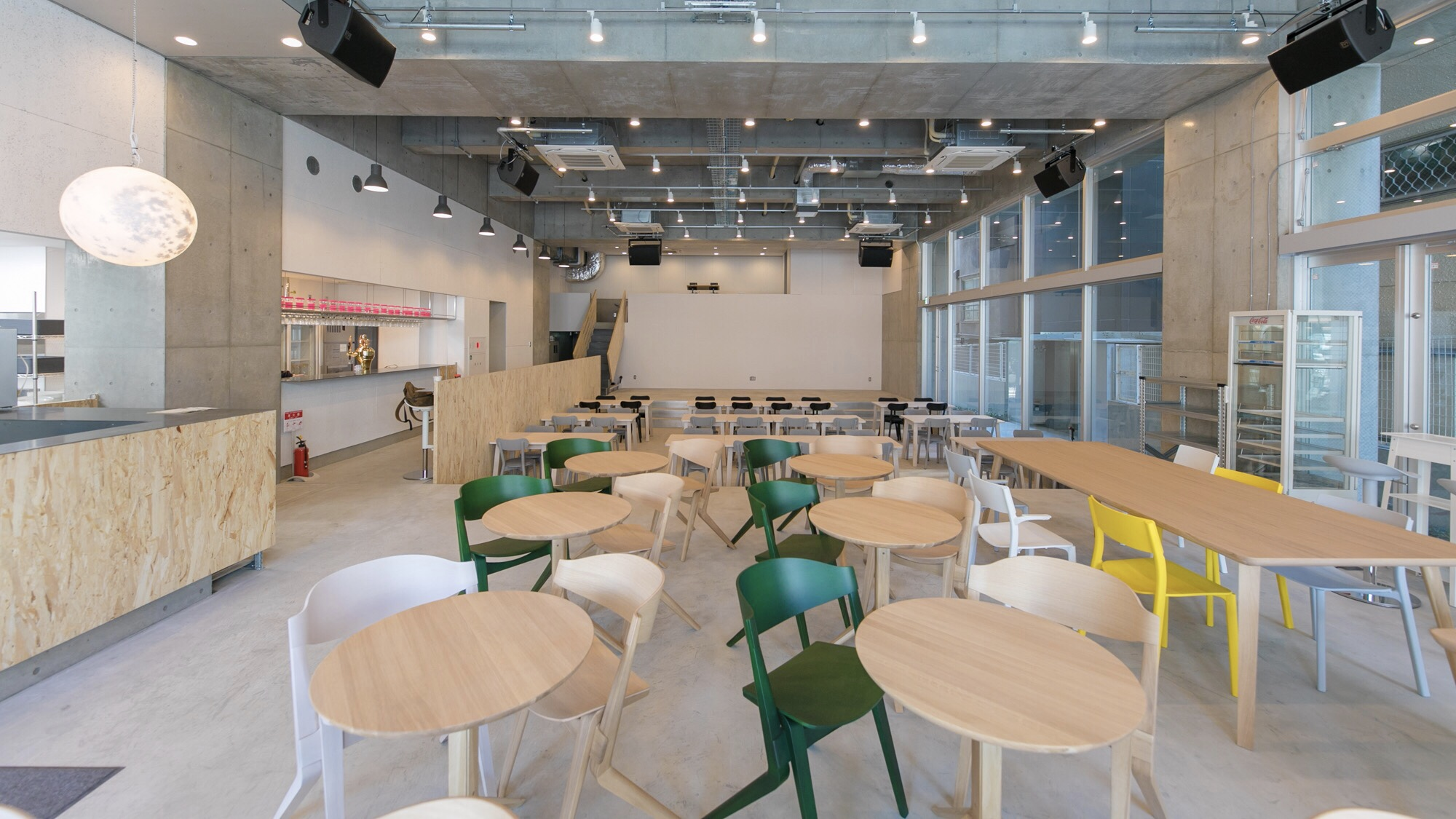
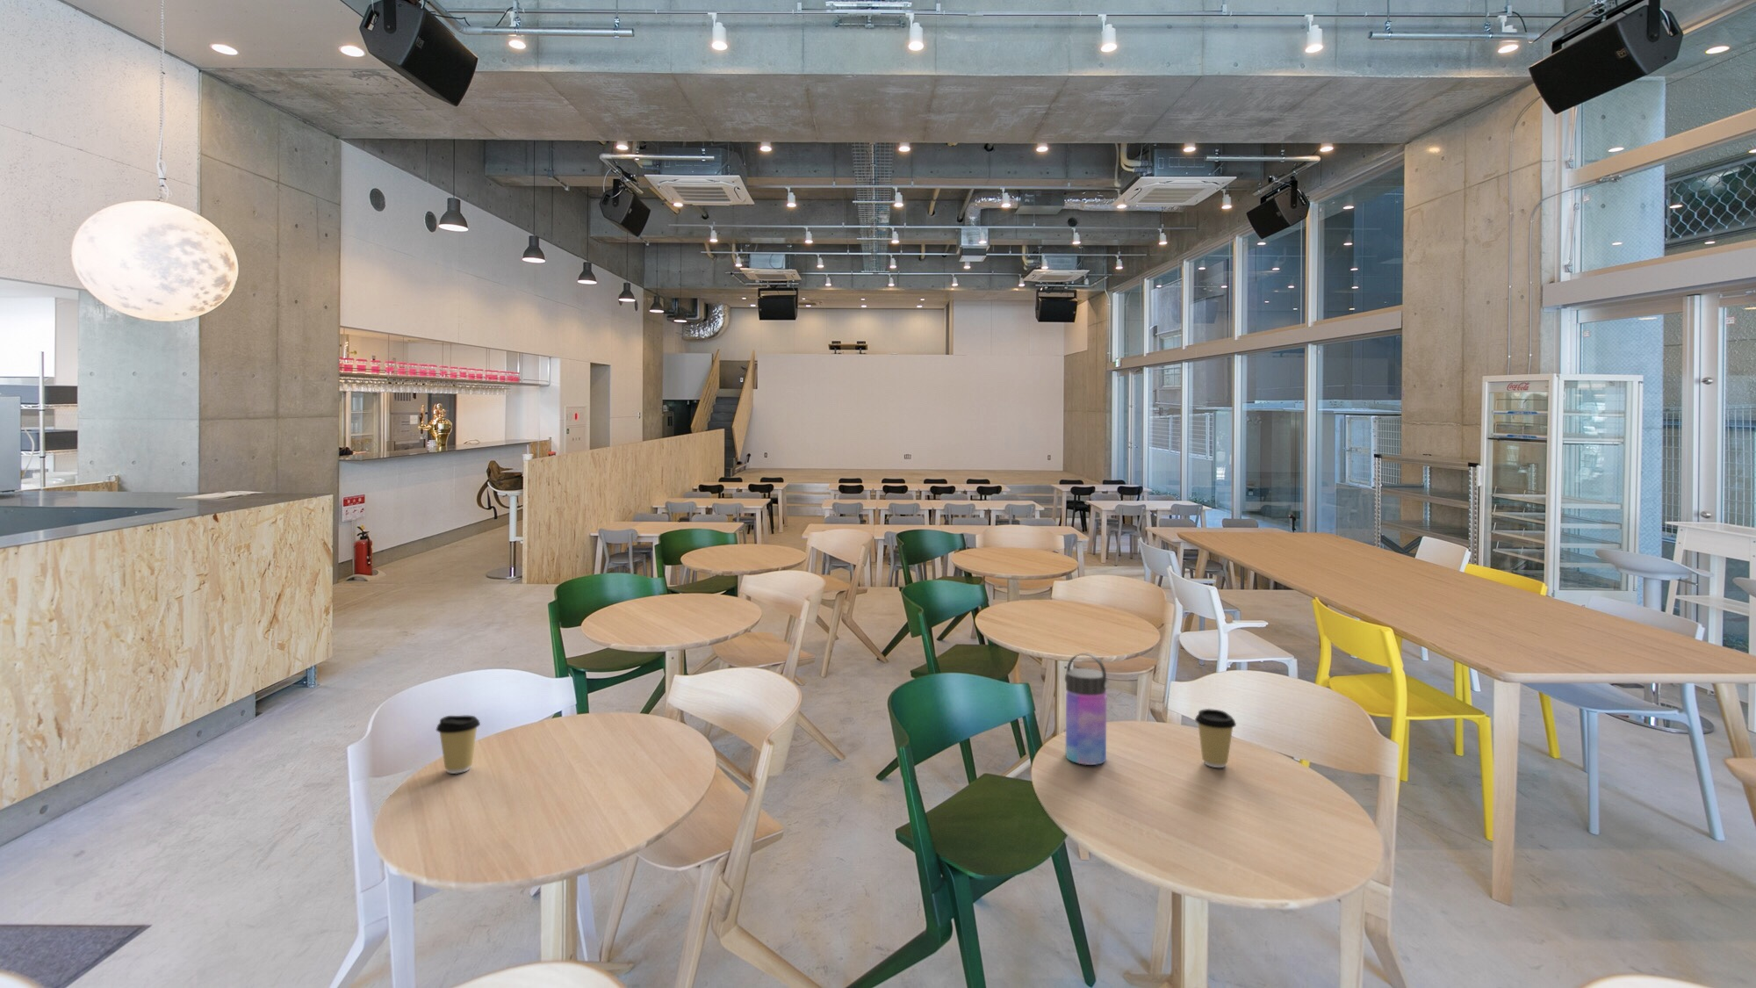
+ coffee cup [435,715,481,774]
+ water bottle [1064,653,1110,766]
+ coffee cup [1194,708,1237,768]
